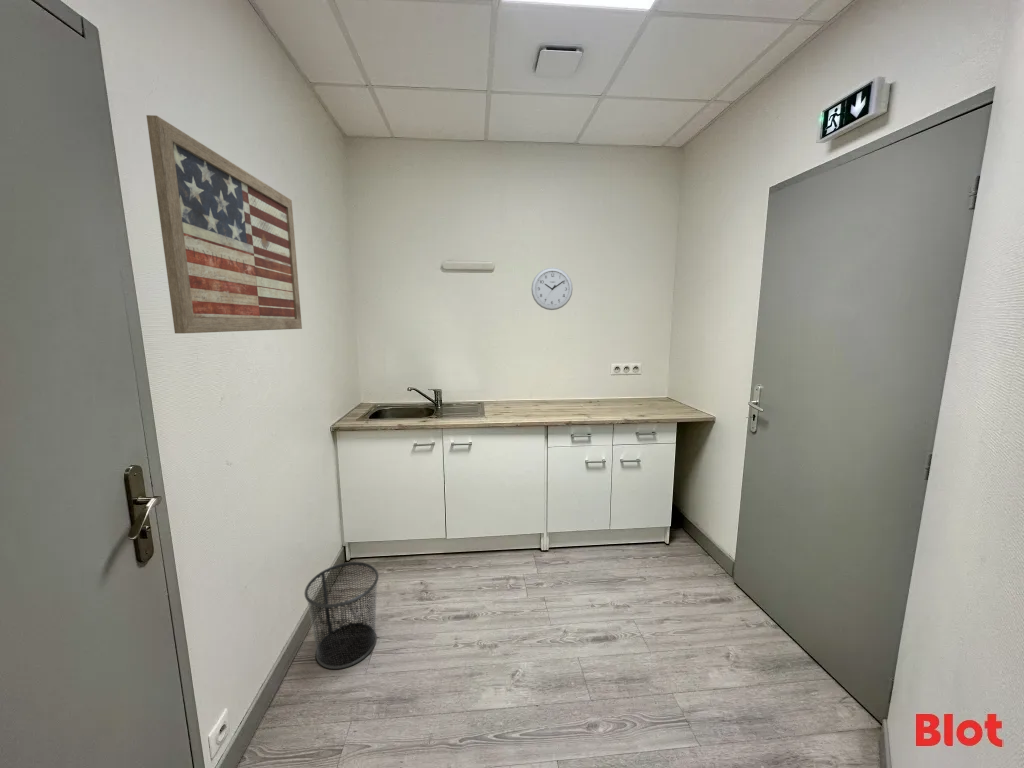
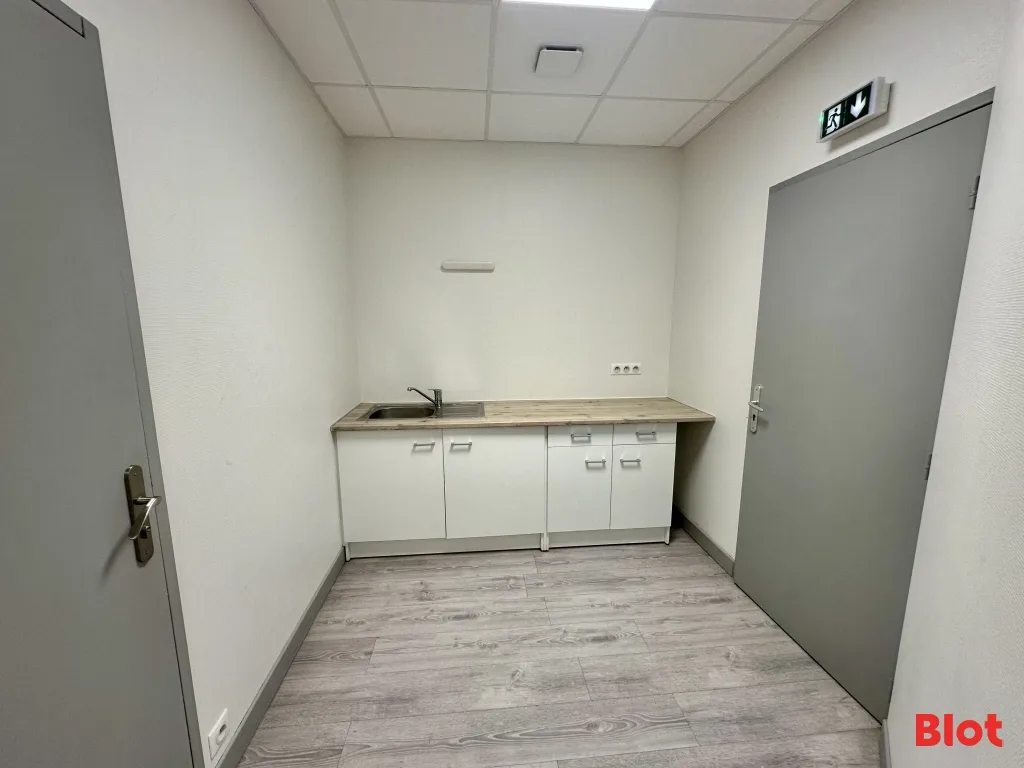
- wall art [145,114,303,334]
- wall clock [530,266,574,311]
- waste bin [303,561,380,670]
